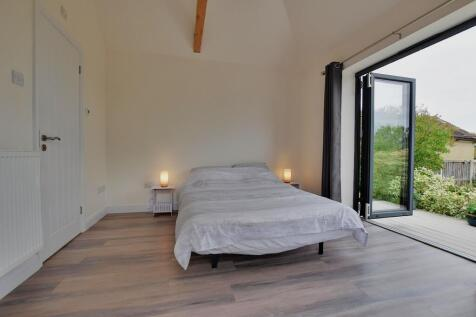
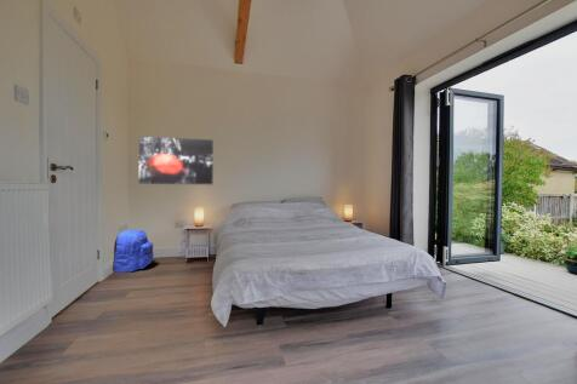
+ wall art [138,136,215,185]
+ backpack [112,229,154,274]
